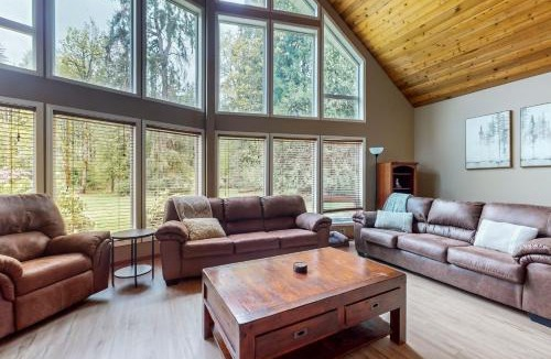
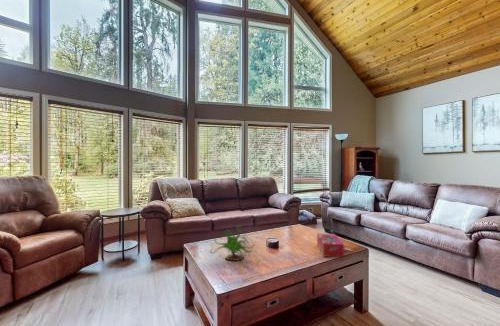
+ plant [209,225,256,262]
+ tissue box [316,233,345,258]
